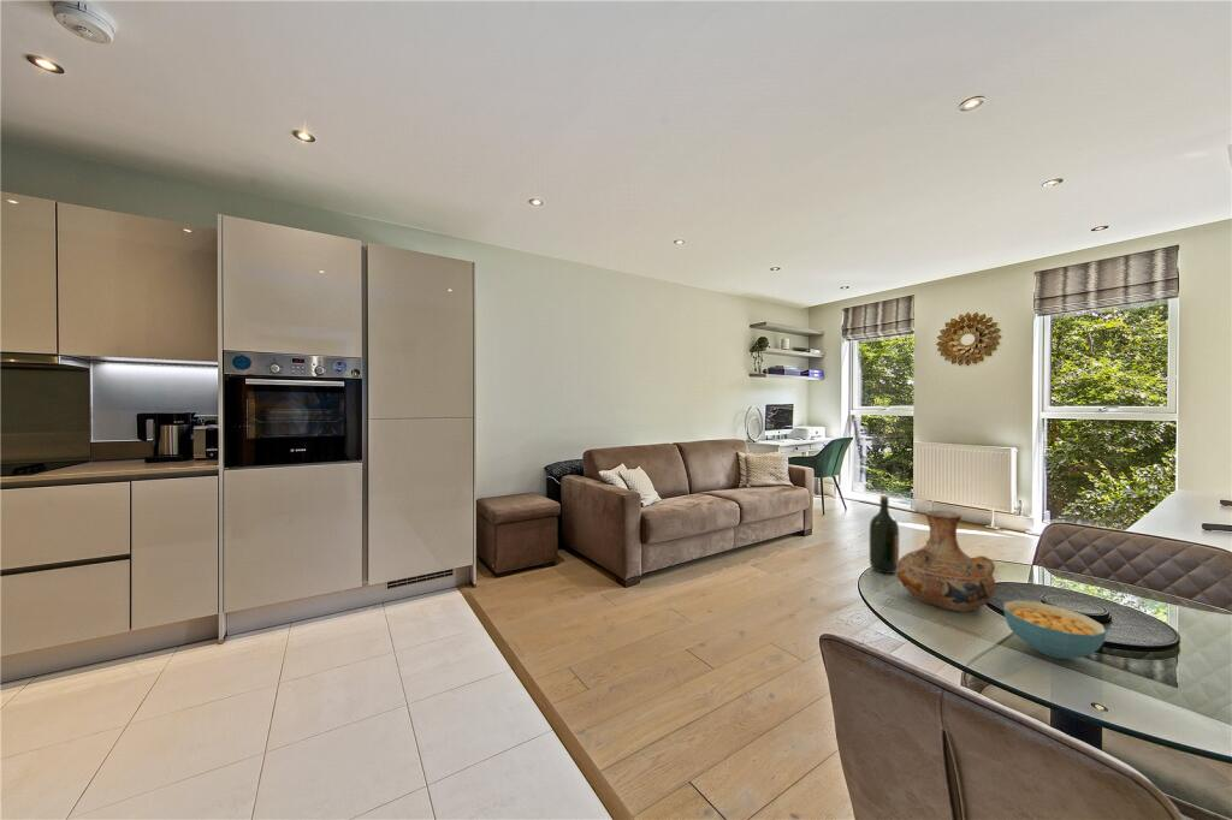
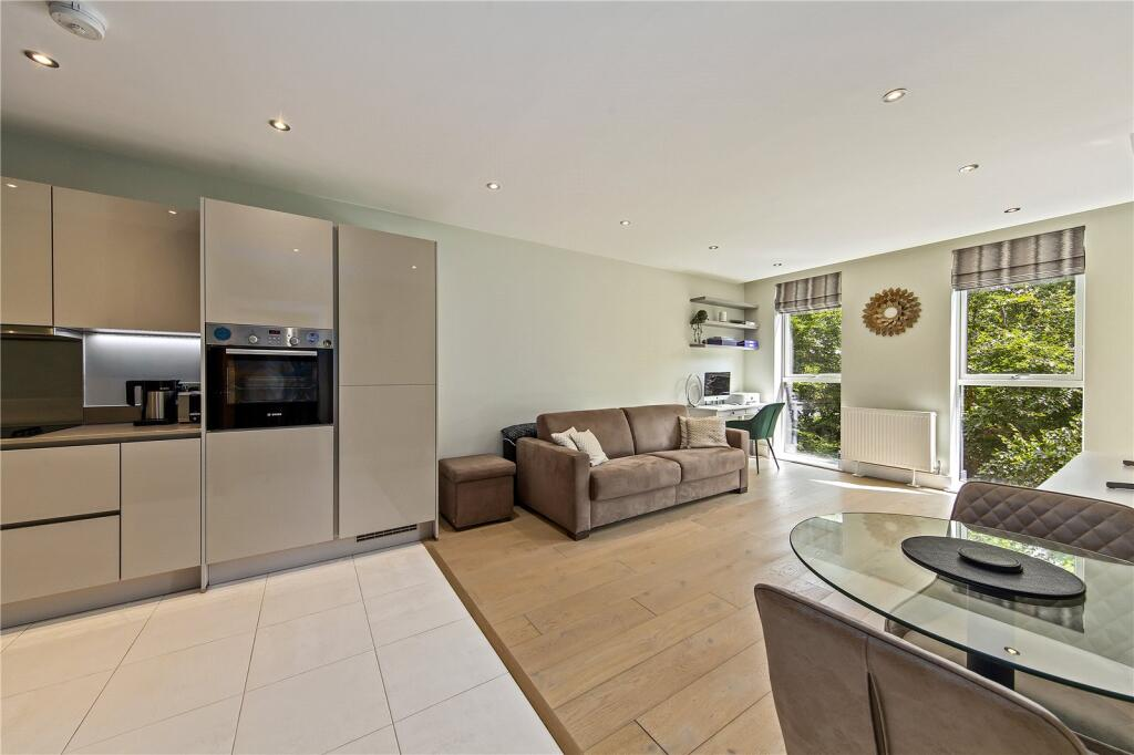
- wine bottle [869,494,900,575]
- vase [896,510,996,612]
- cereal bowl [1002,599,1107,660]
